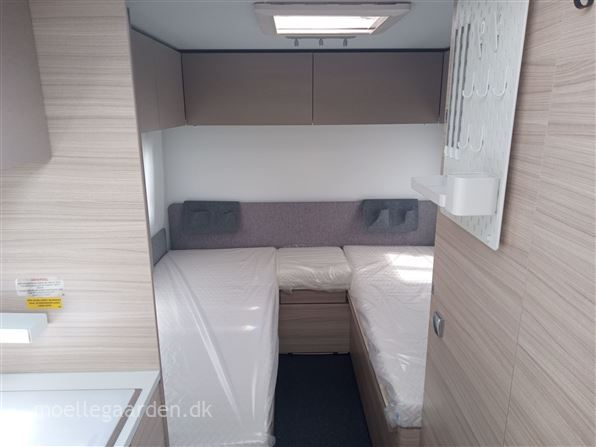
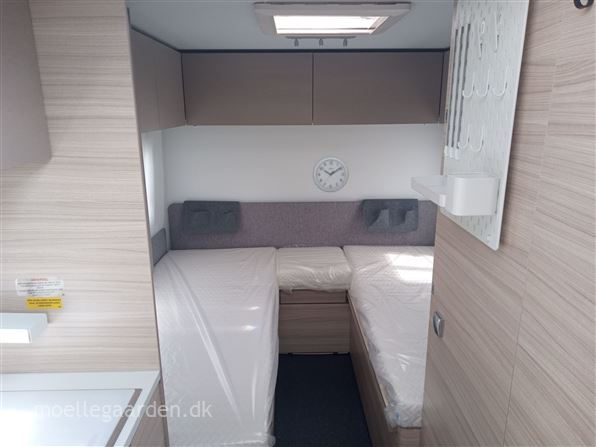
+ wall clock [312,155,350,193]
